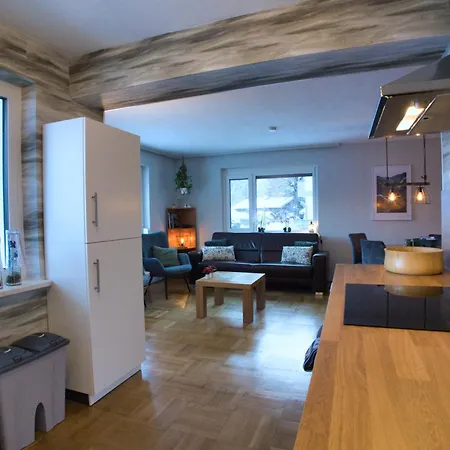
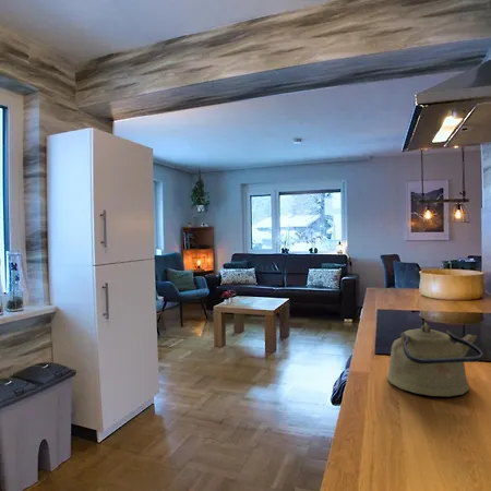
+ kettle [385,322,484,397]
